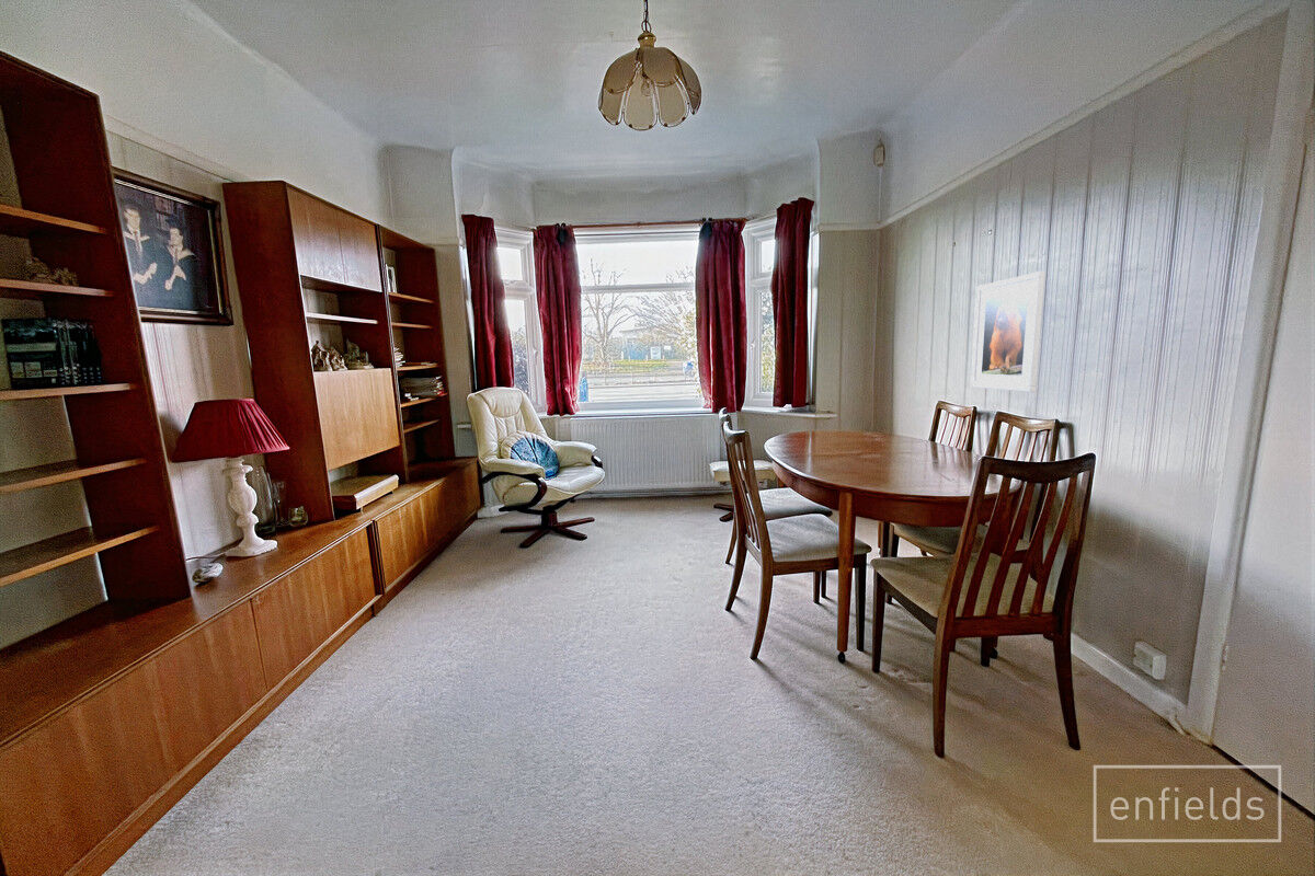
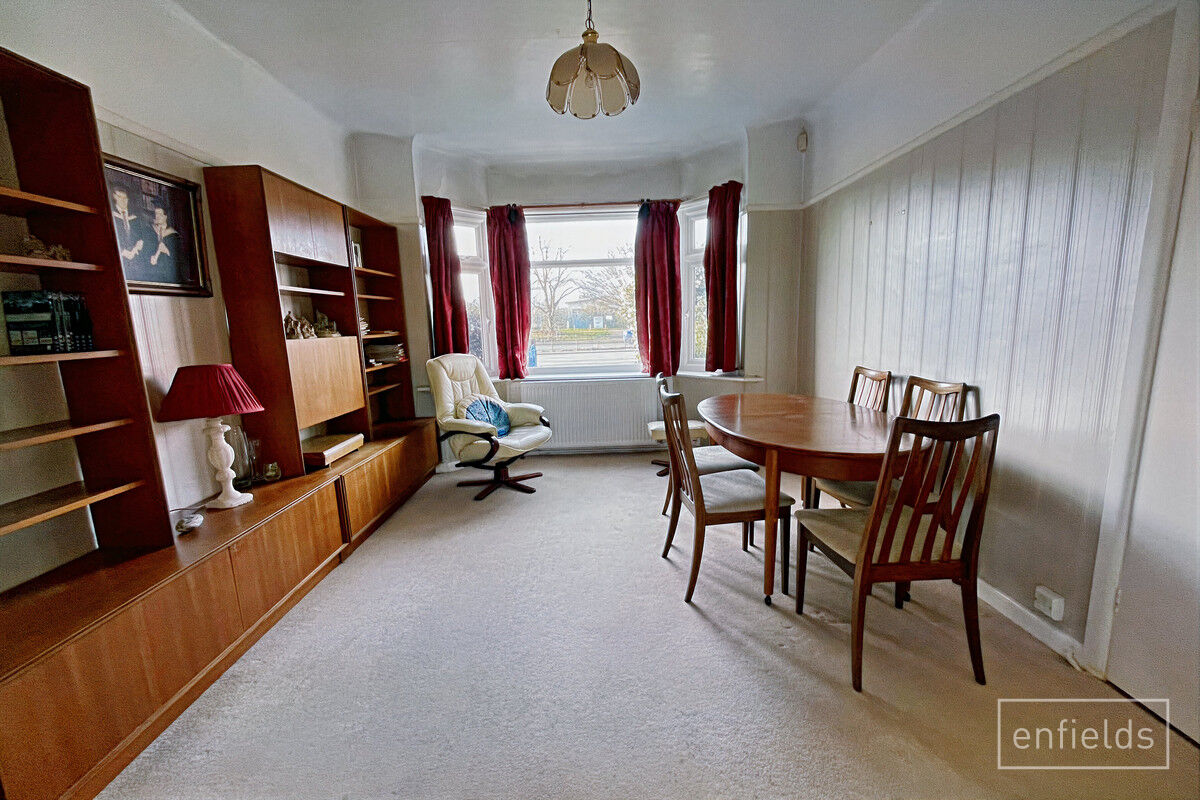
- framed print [970,270,1047,393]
